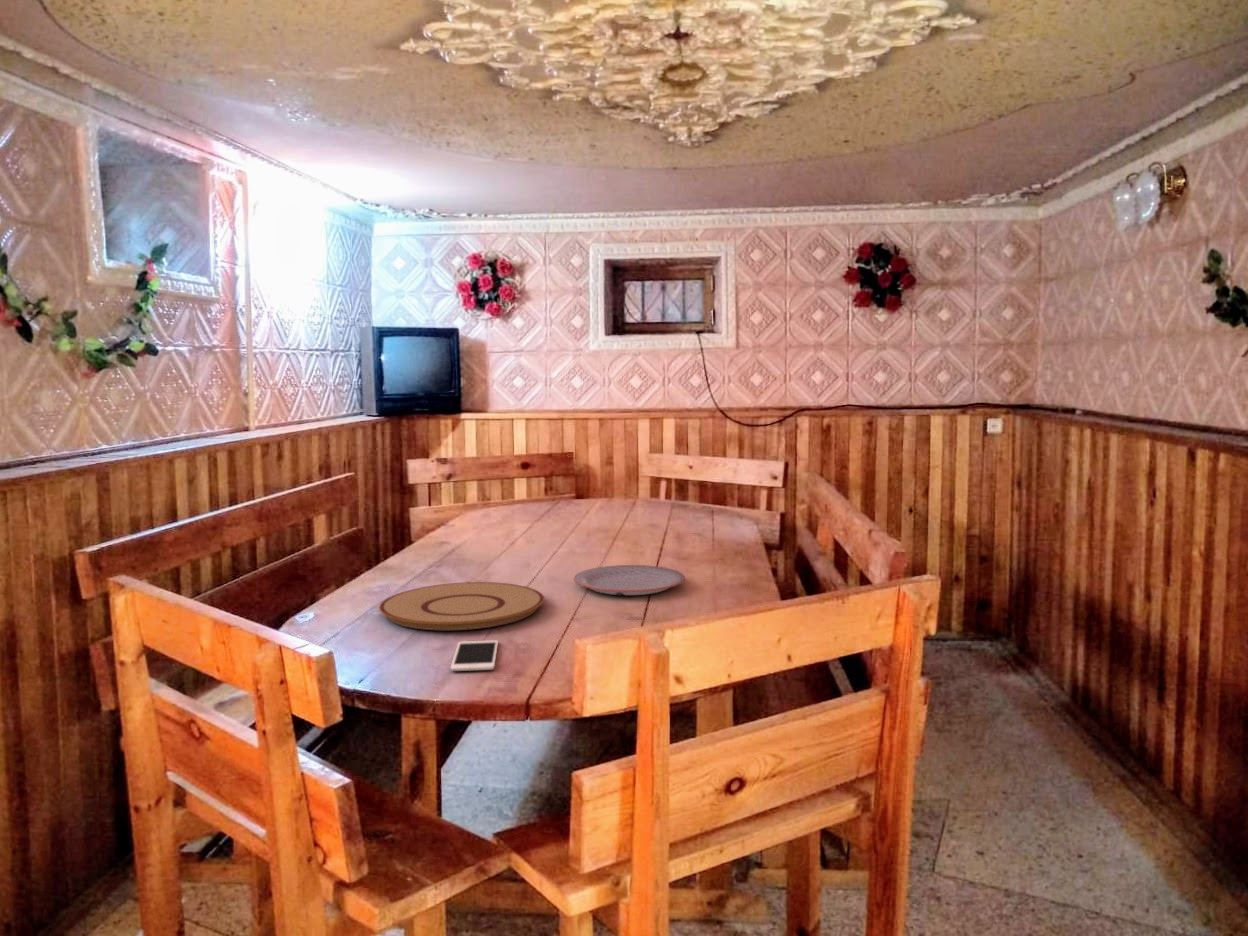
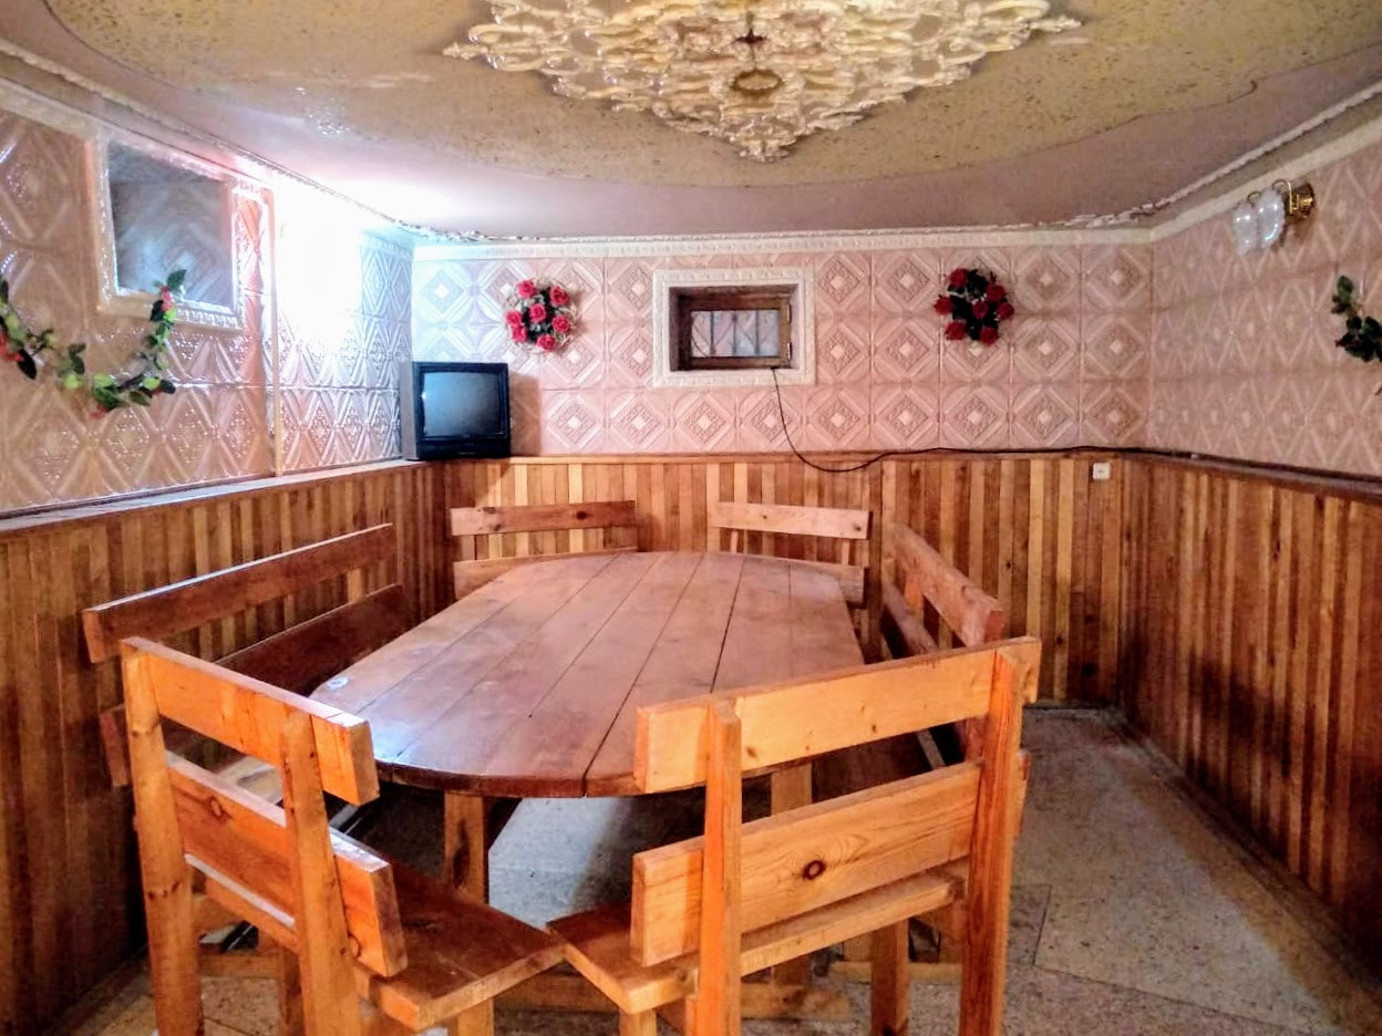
- cell phone [449,639,499,672]
- plate [573,564,686,596]
- plate [378,581,545,631]
